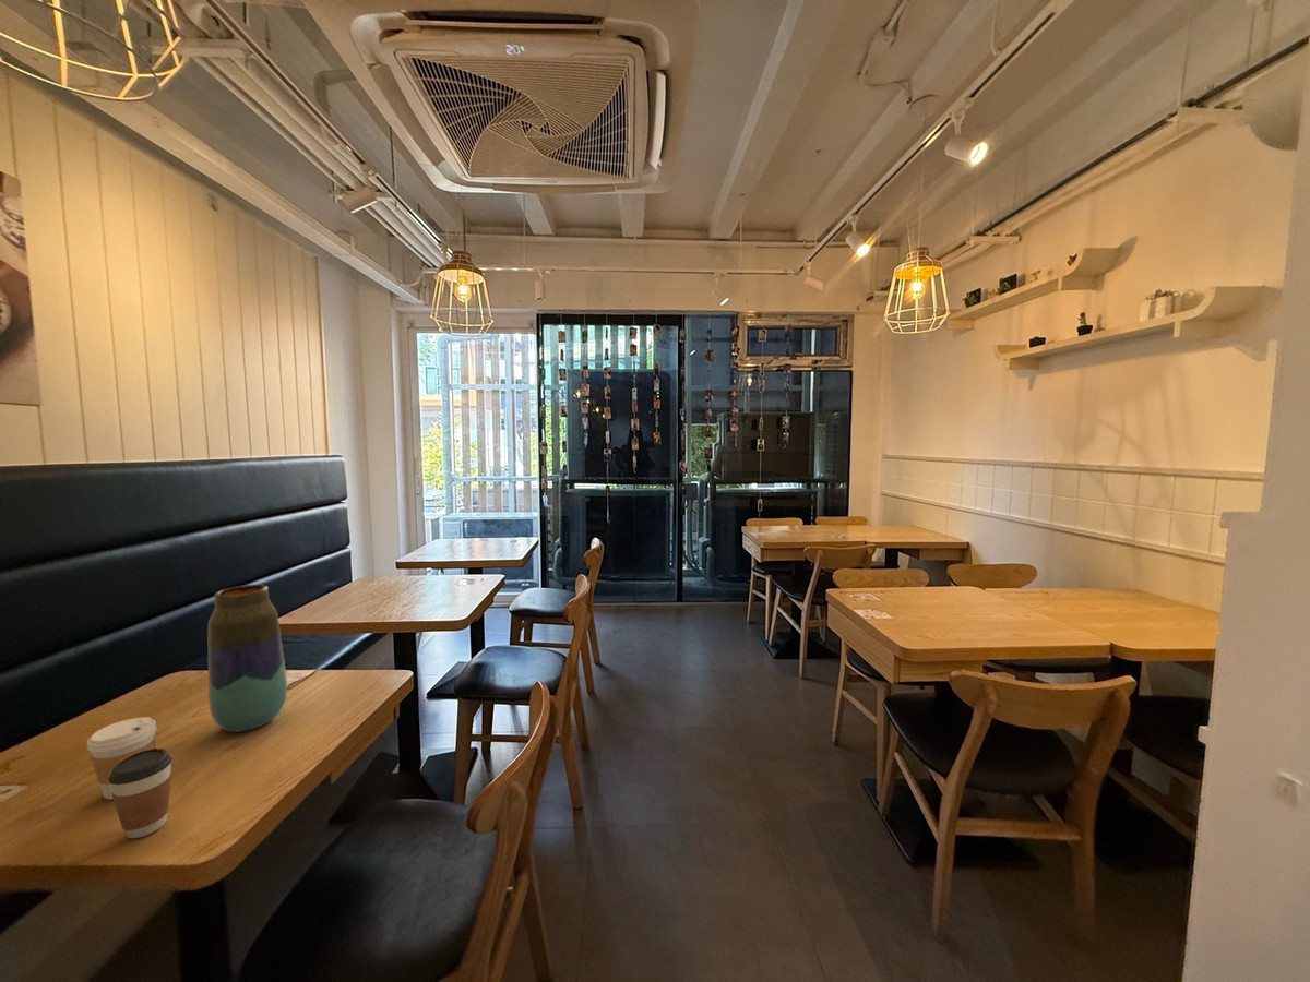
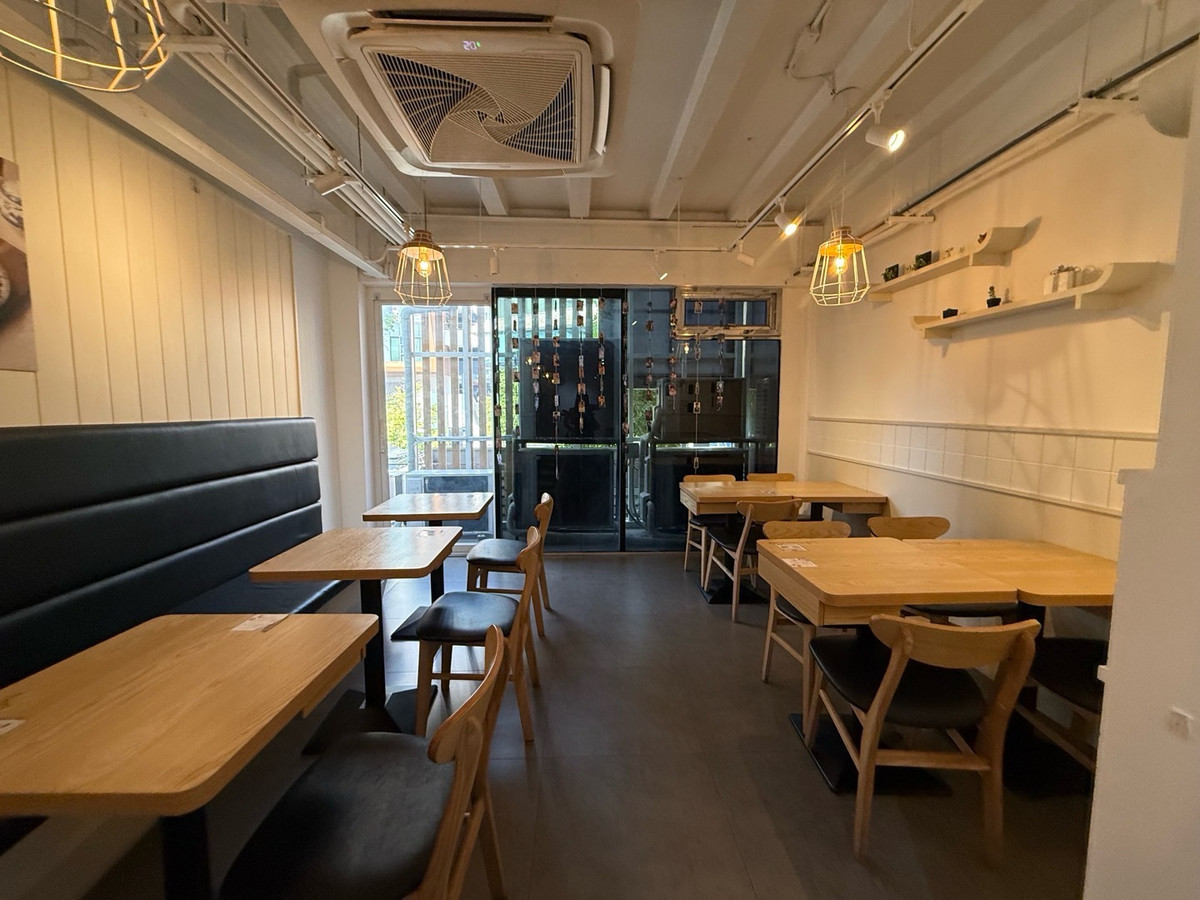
- coffee cup [86,716,158,800]
- vase [206,584,288,733]
- coffee cup [108,747,174,839]
